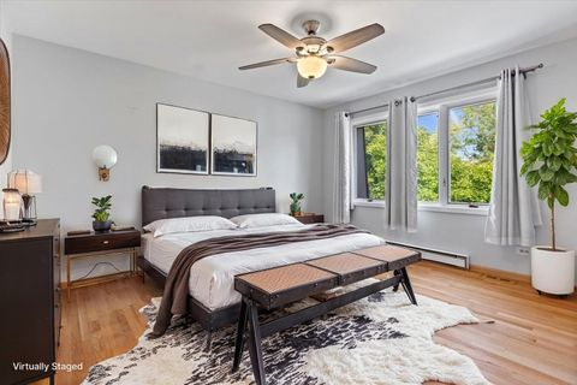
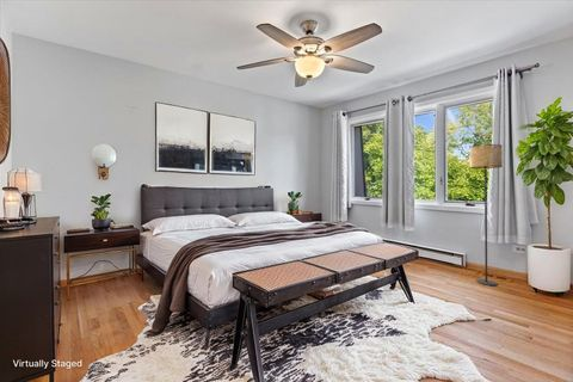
+ floor lamp [469,143,504,286]
